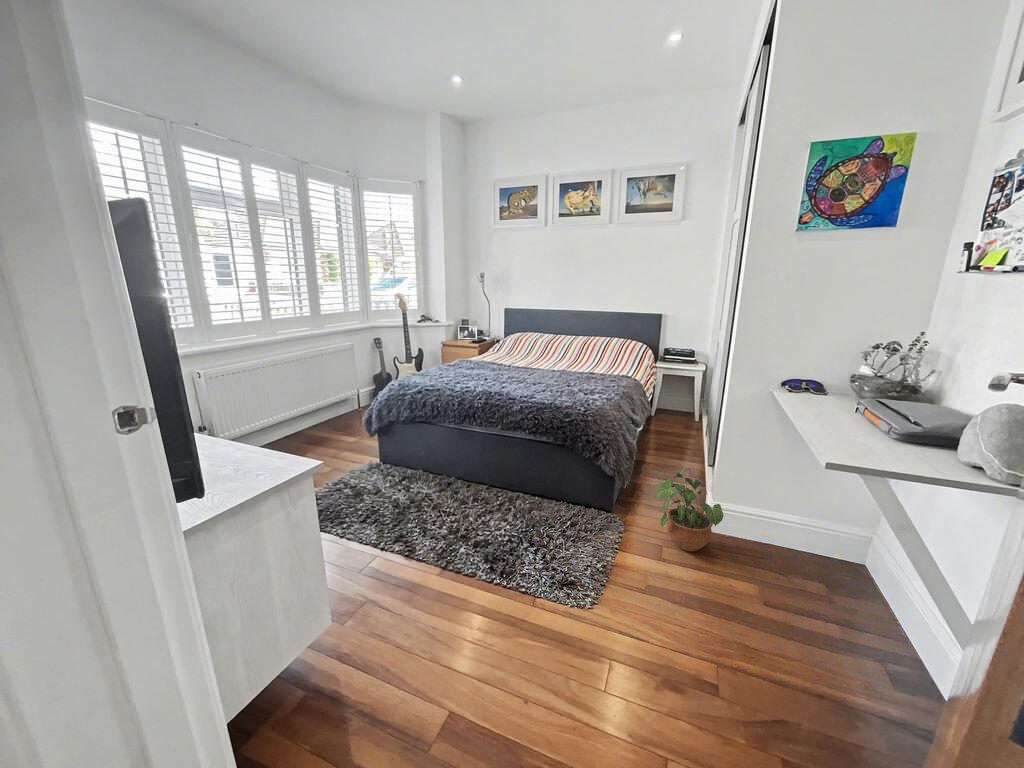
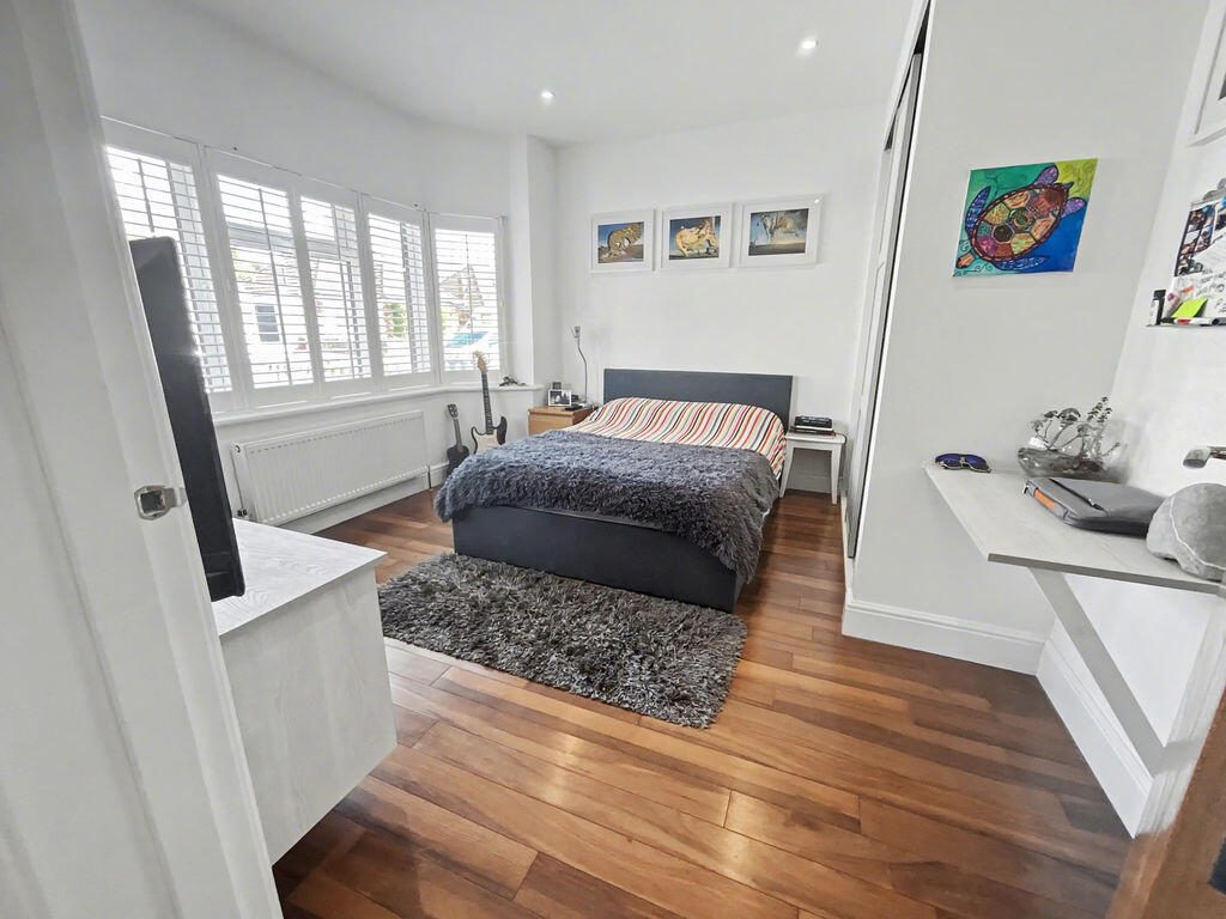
- potted plant [654,466,724,552]
